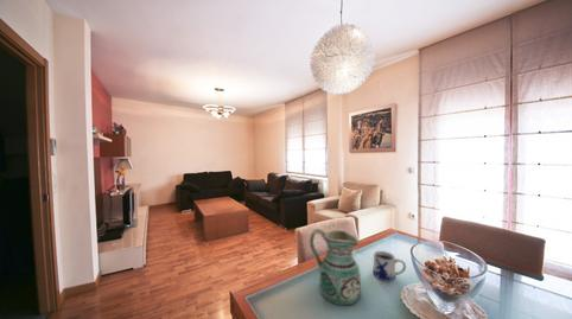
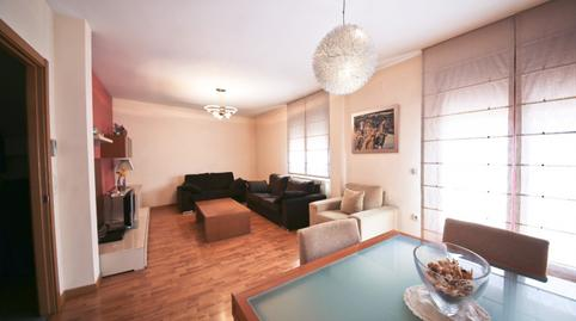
- mug [373,250,407,282]
- ceramic pitcher [307,228,362,306]
